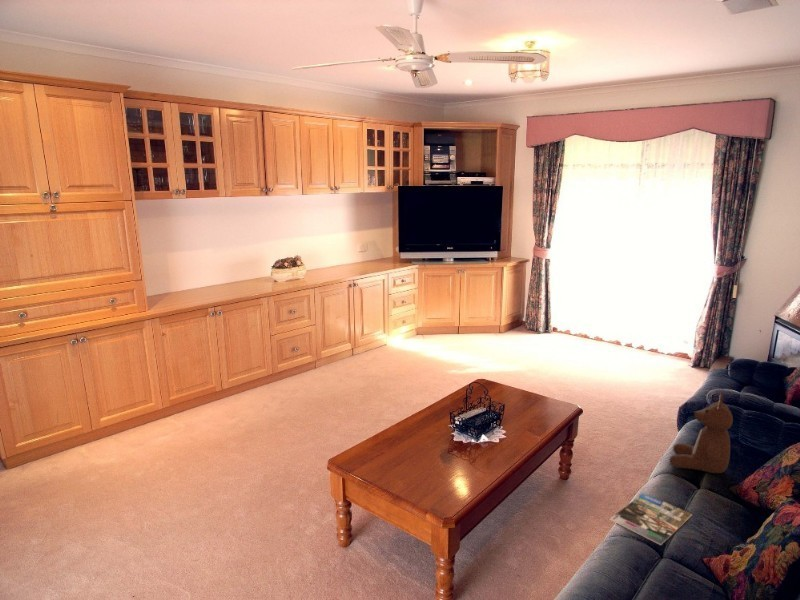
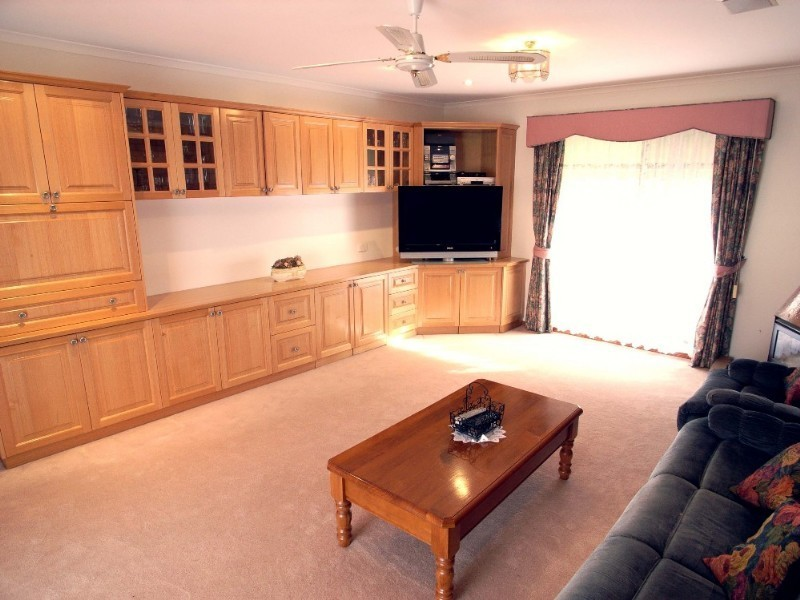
- teddy bear [669,393,734,474]
- magazine [609,492,693,546]
